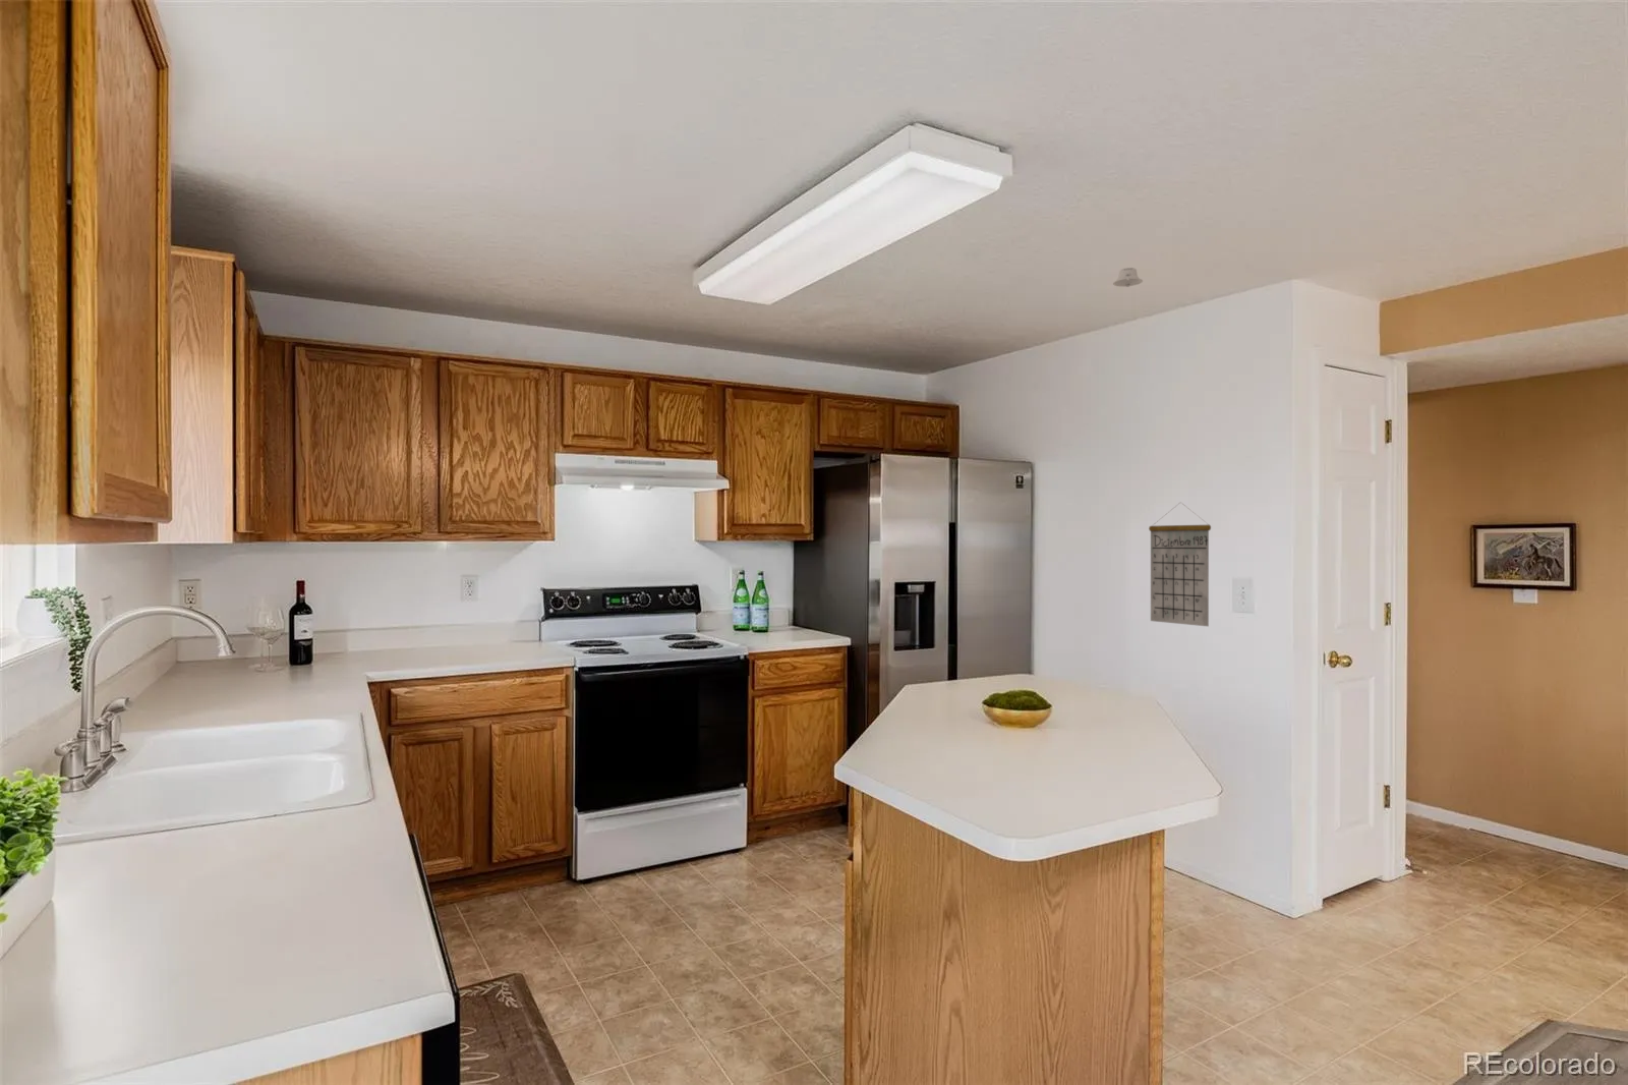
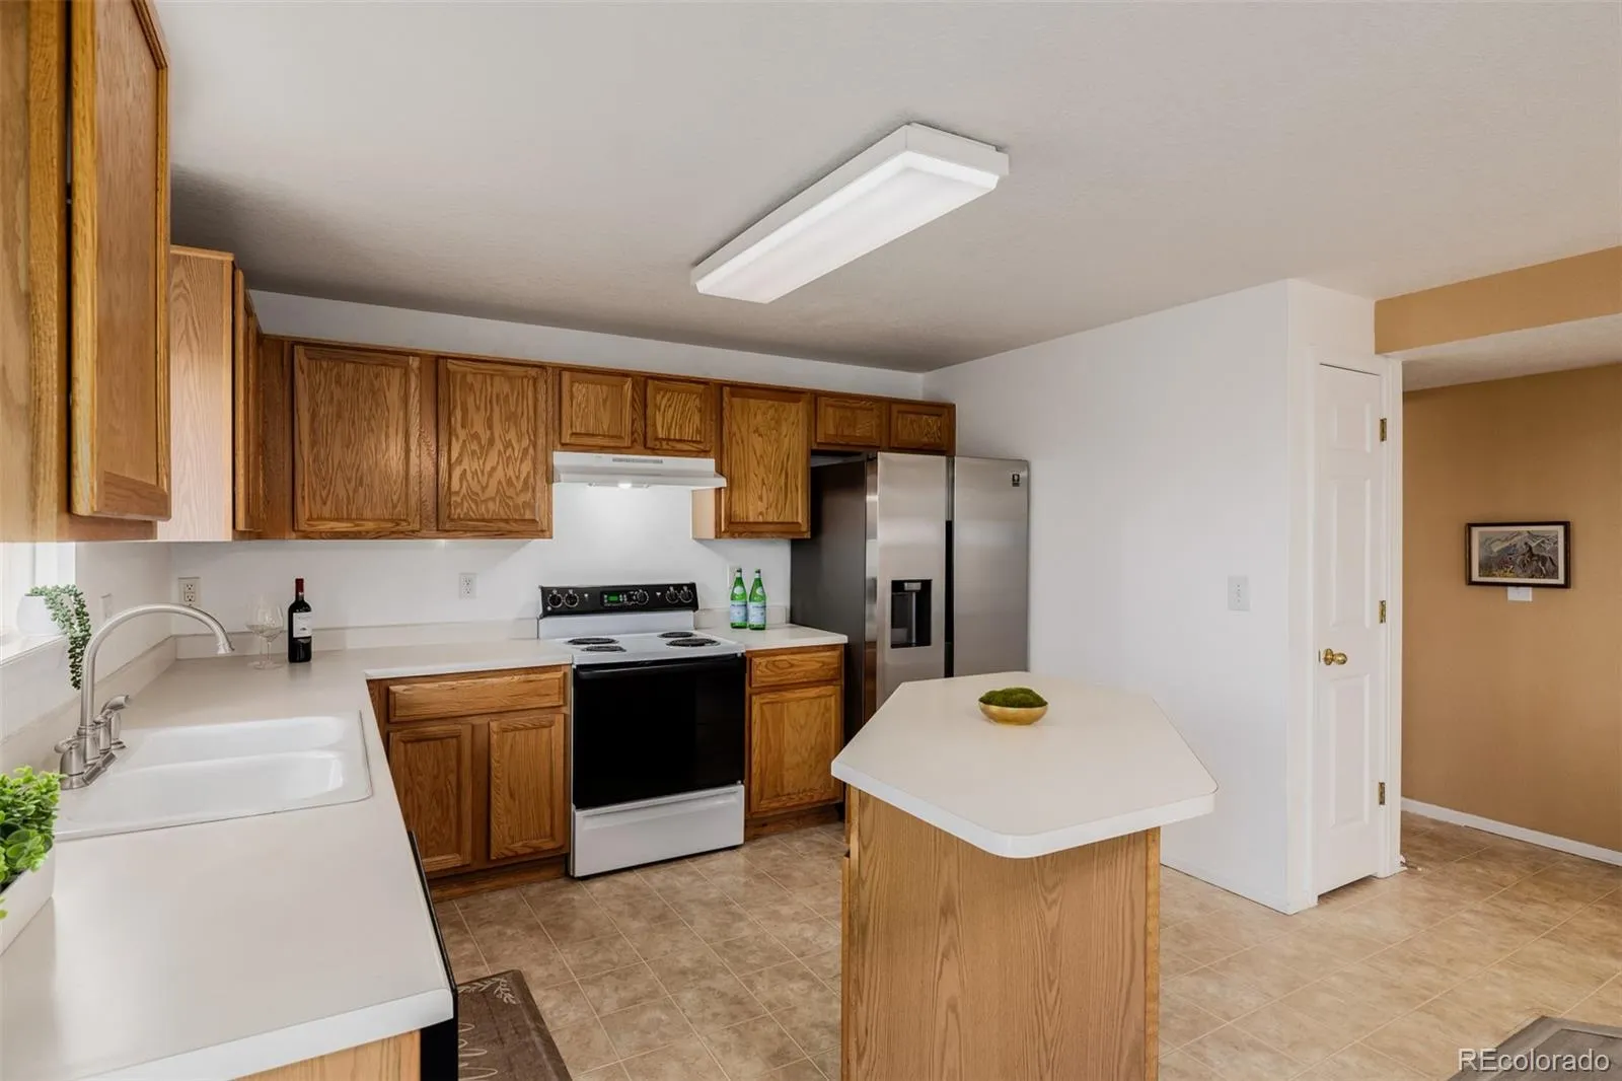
- calendar [1147,501,1212,628]
- recessed light [1112,266,1144,288]
